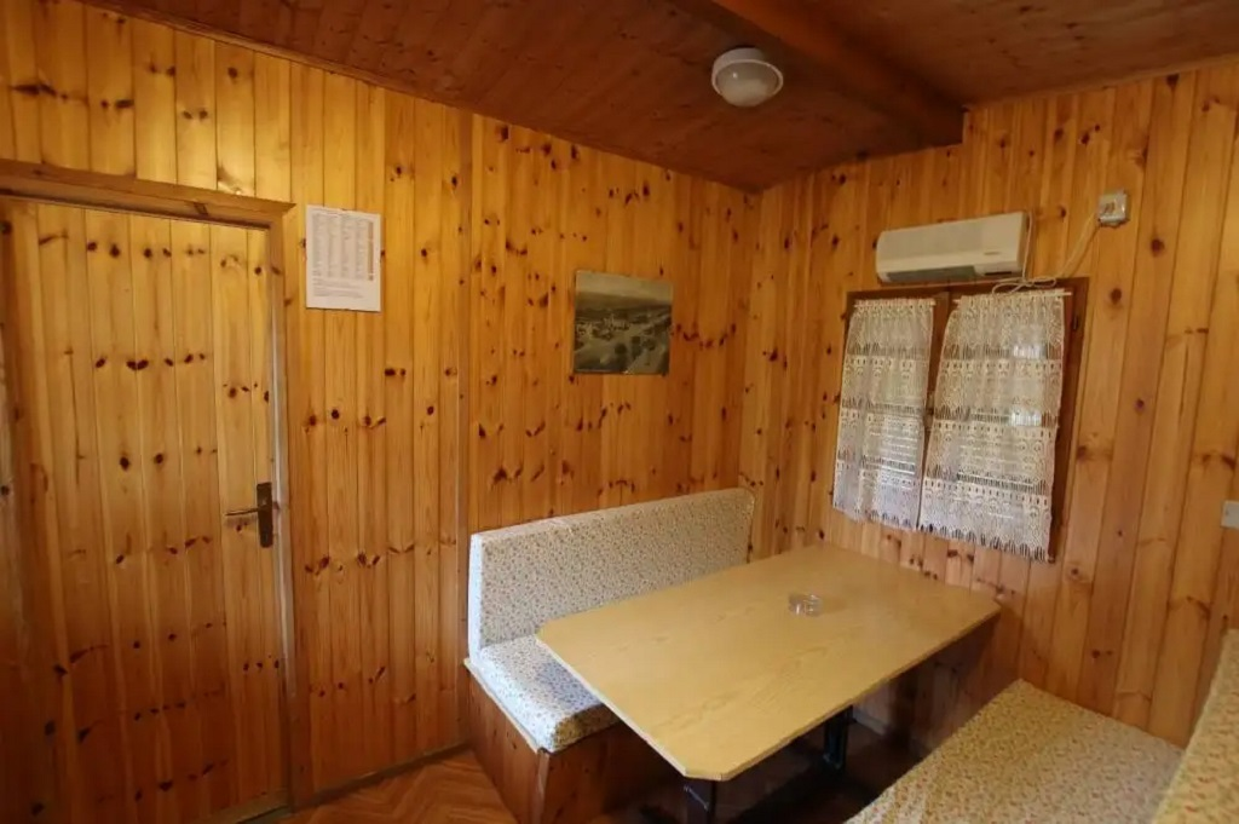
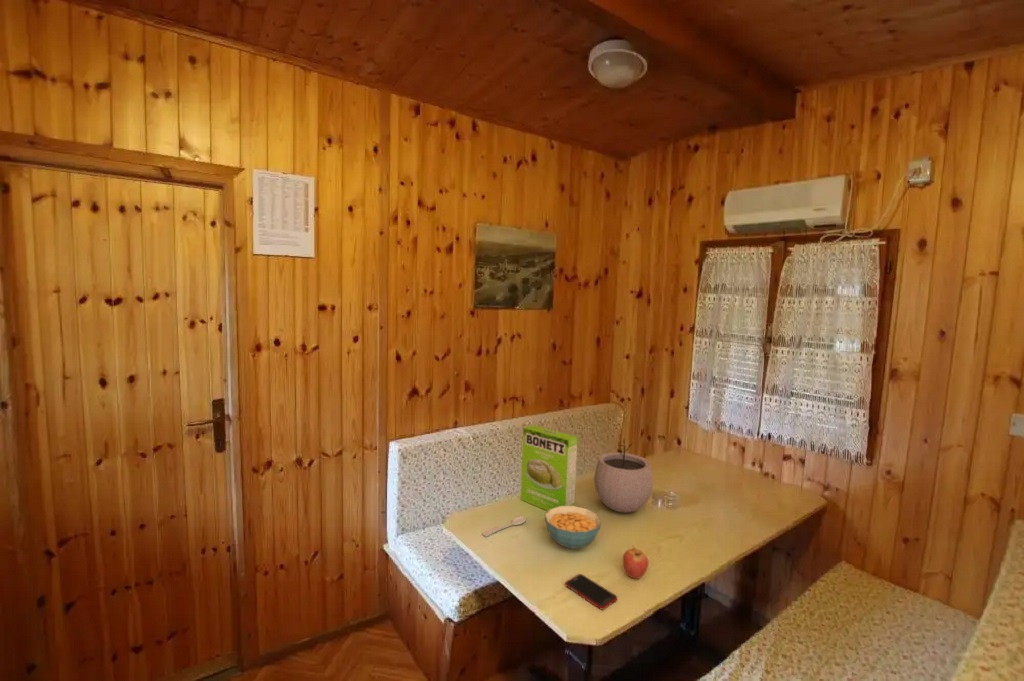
+ cake mix box [520,424,579,512]
+ cereal bowl [544,505,602,550]
+ cell phone [564,573,618,611]
+ fruit [622,545,649,580]
+ spoon [481,515,527,538]
+ plant pot [593,438,654,513]
